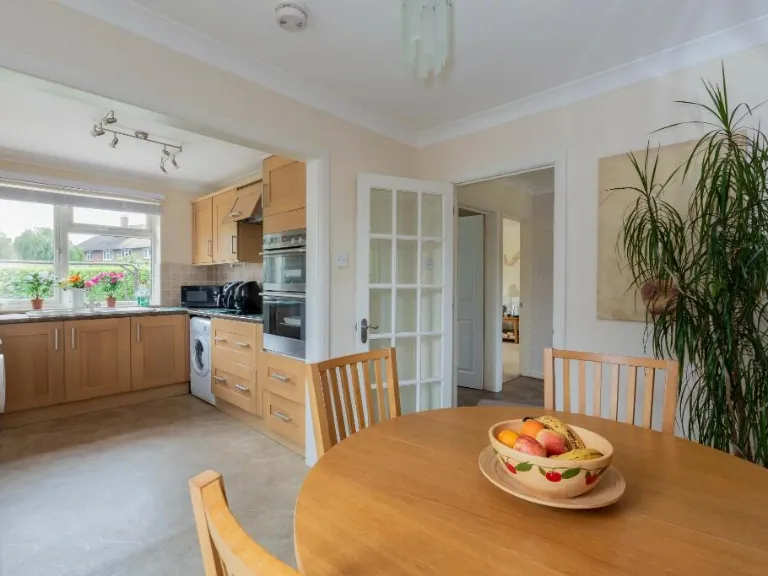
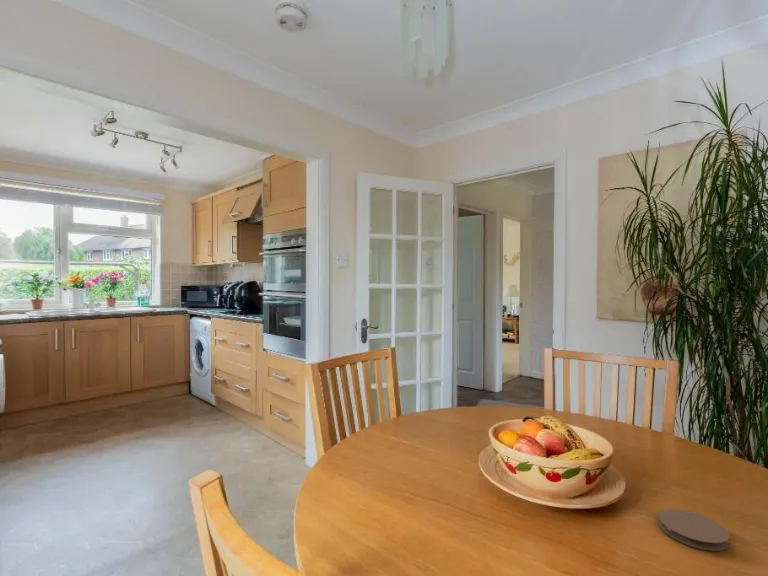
+ coaster [658,508,730,552]
